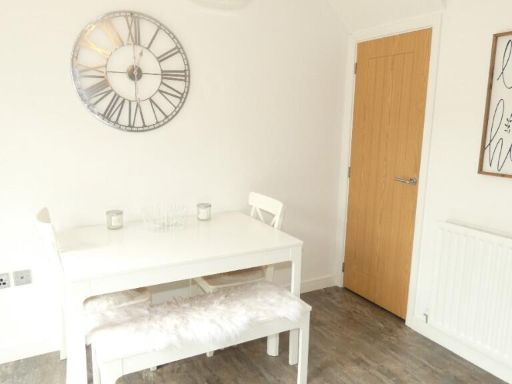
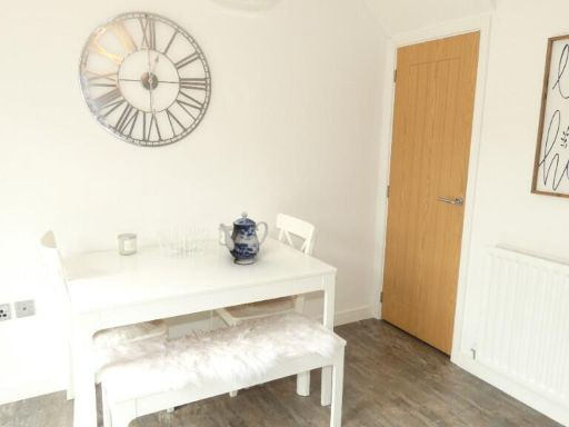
+ teapot [218,211,269,265]
